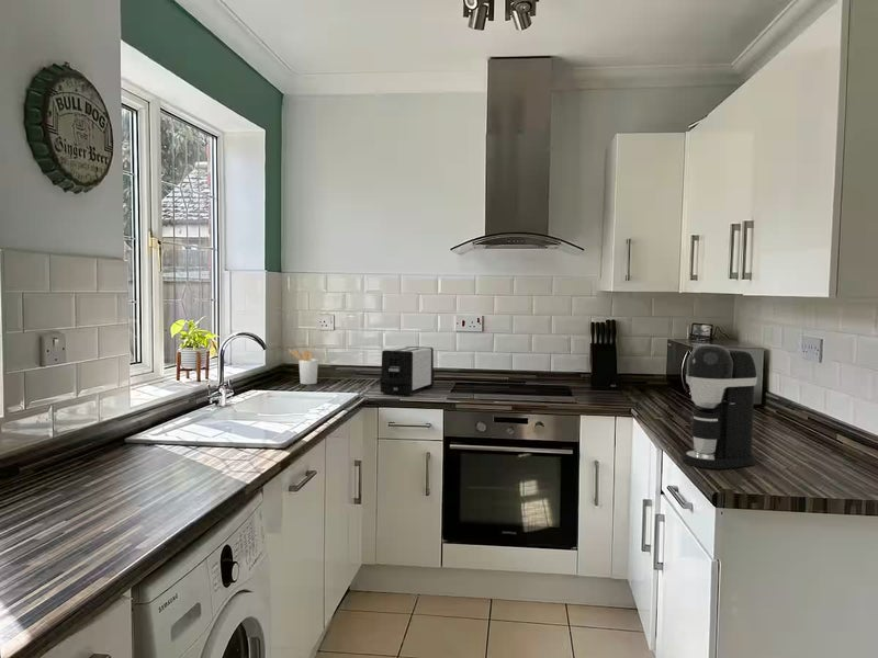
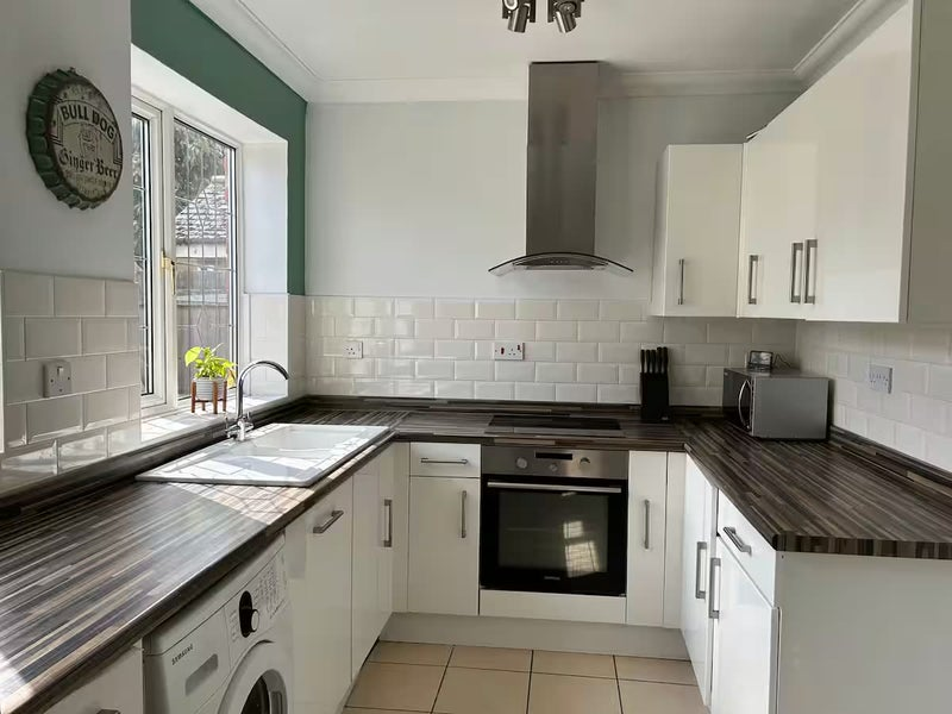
- coffee maker [682,343,758,470]
- toaster [379,345,436,397]
- utensil holder [288,349,319,385]
